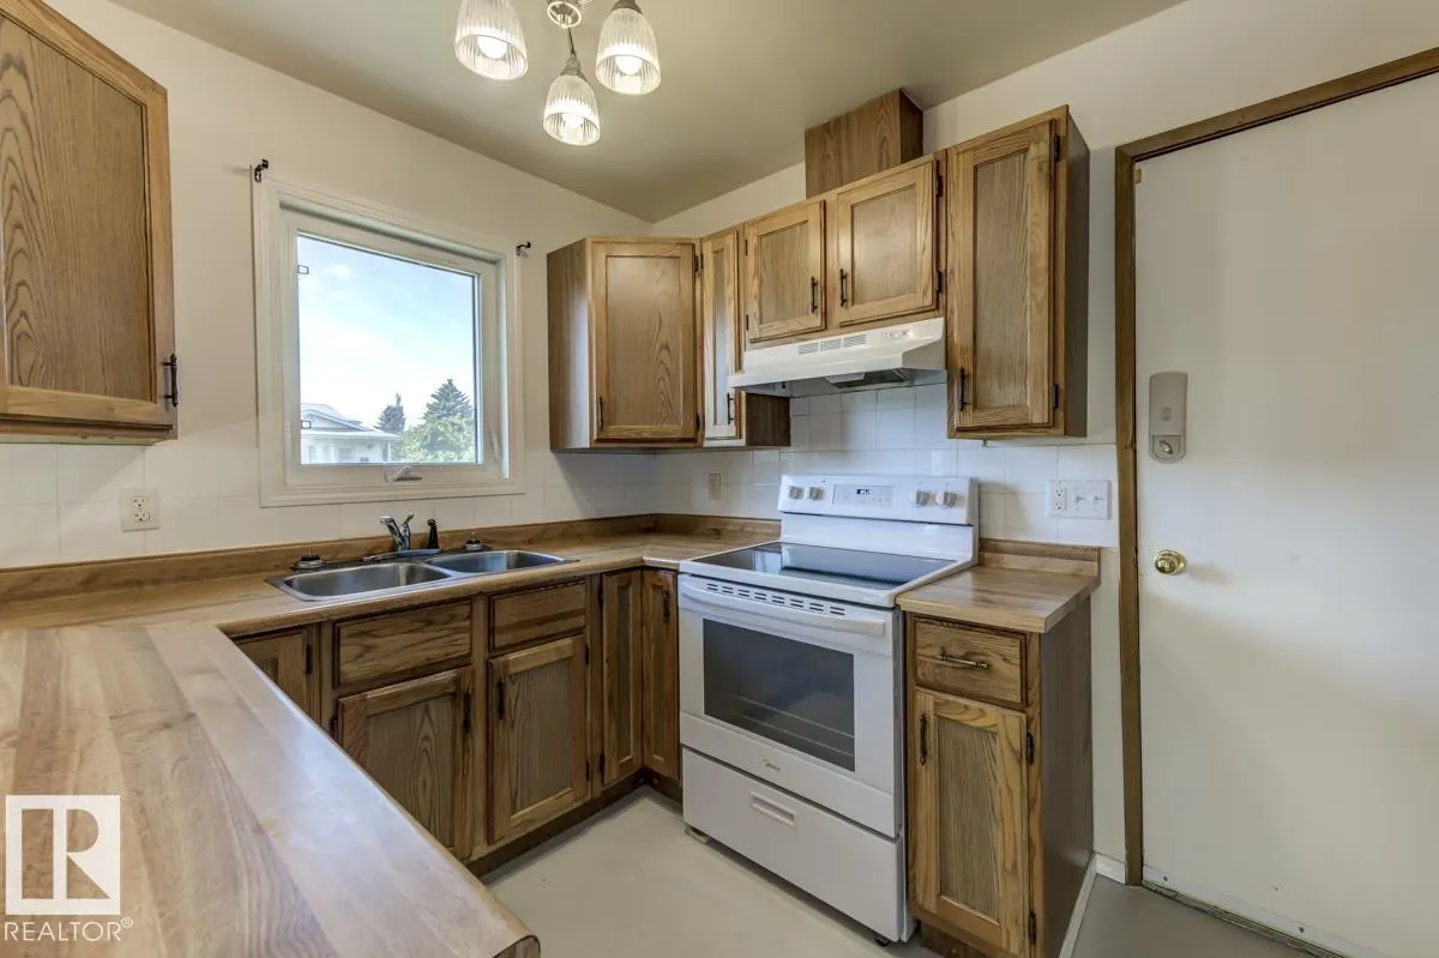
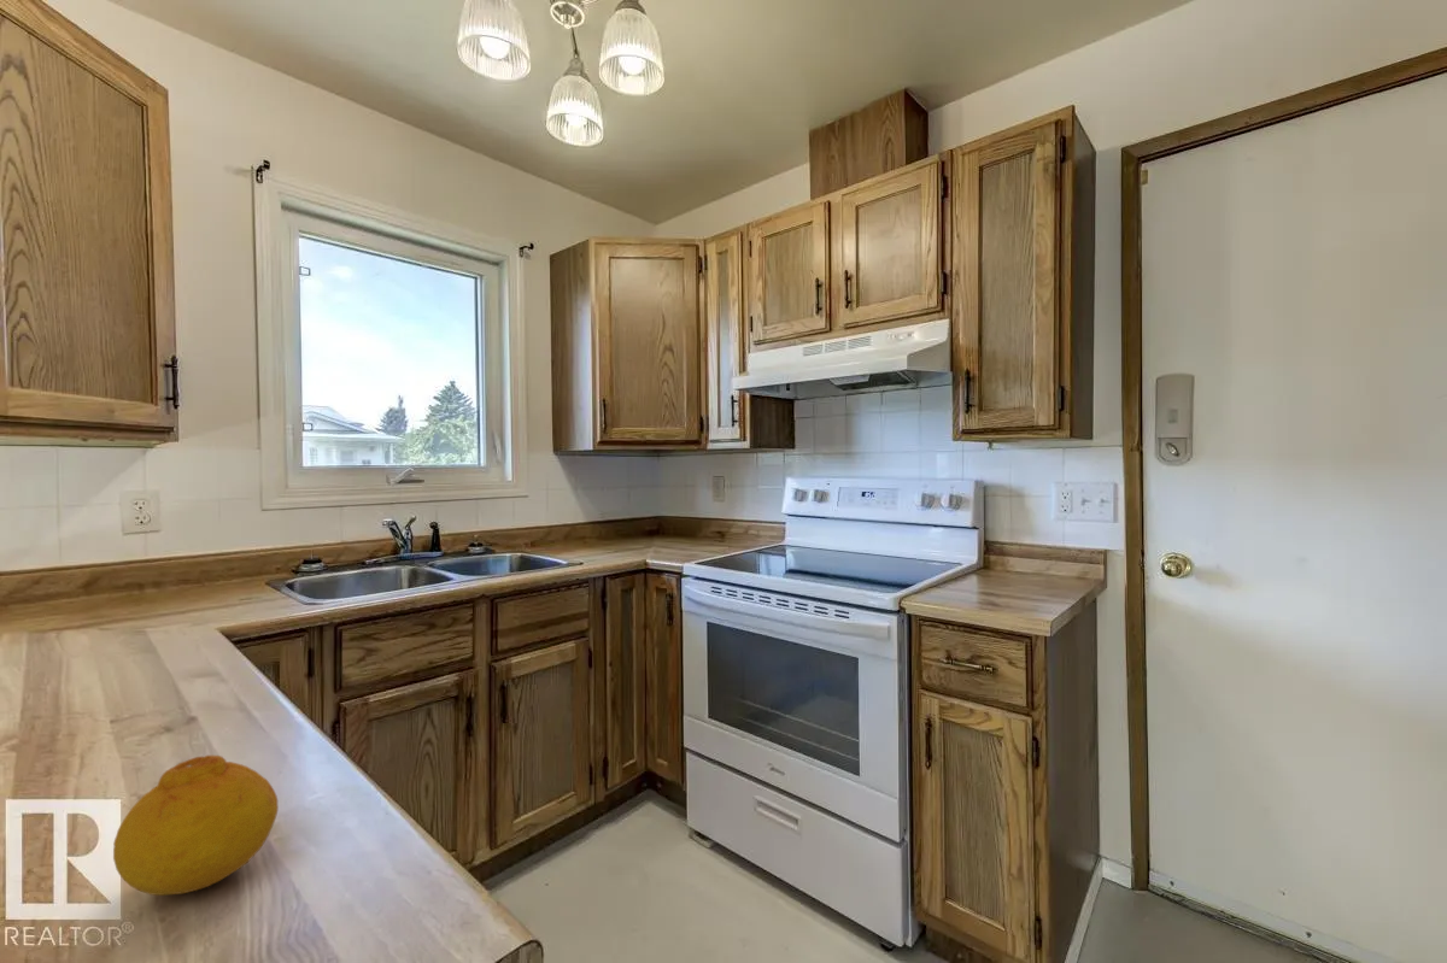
+ fruit [112,754,280,897]
